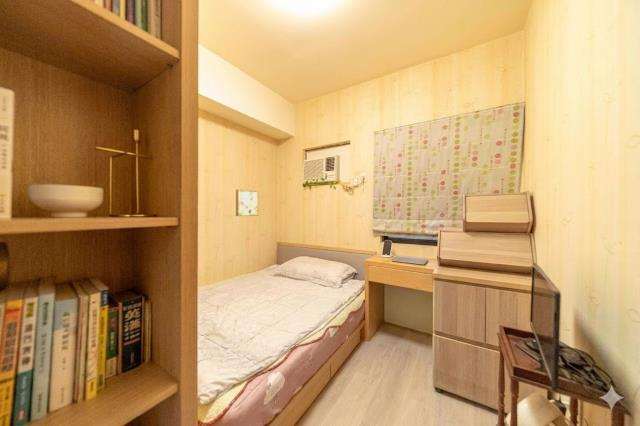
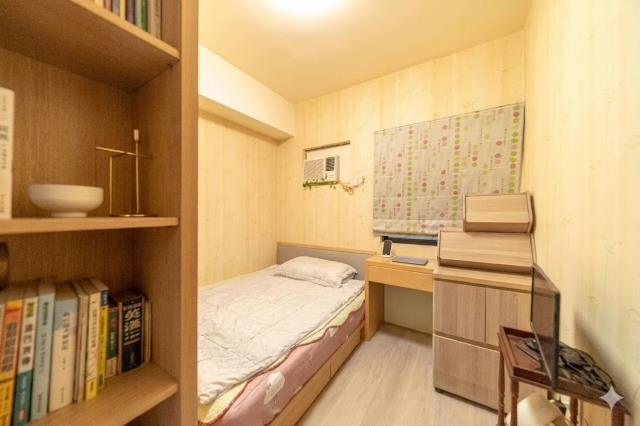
- wall art [235,189,259,217]
